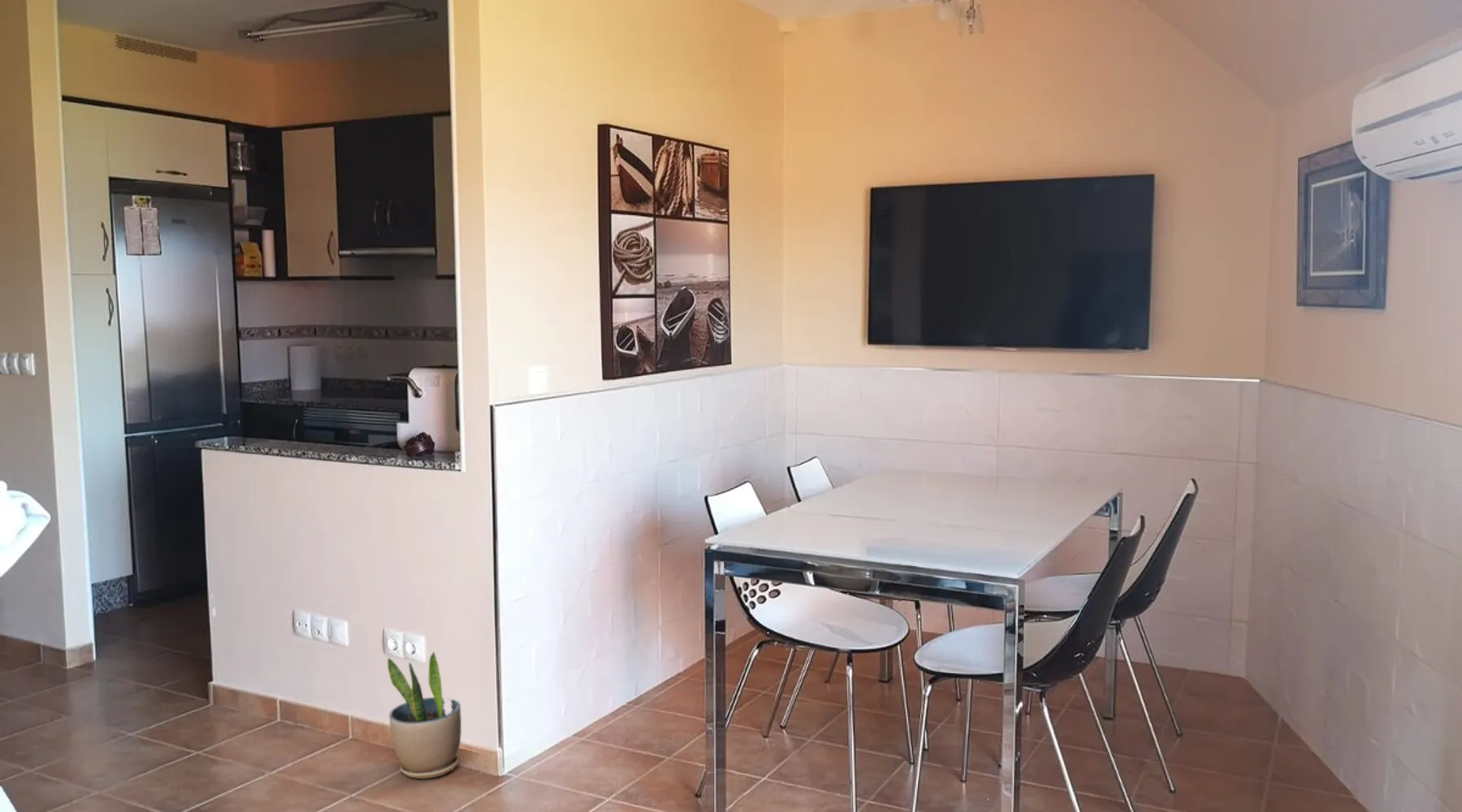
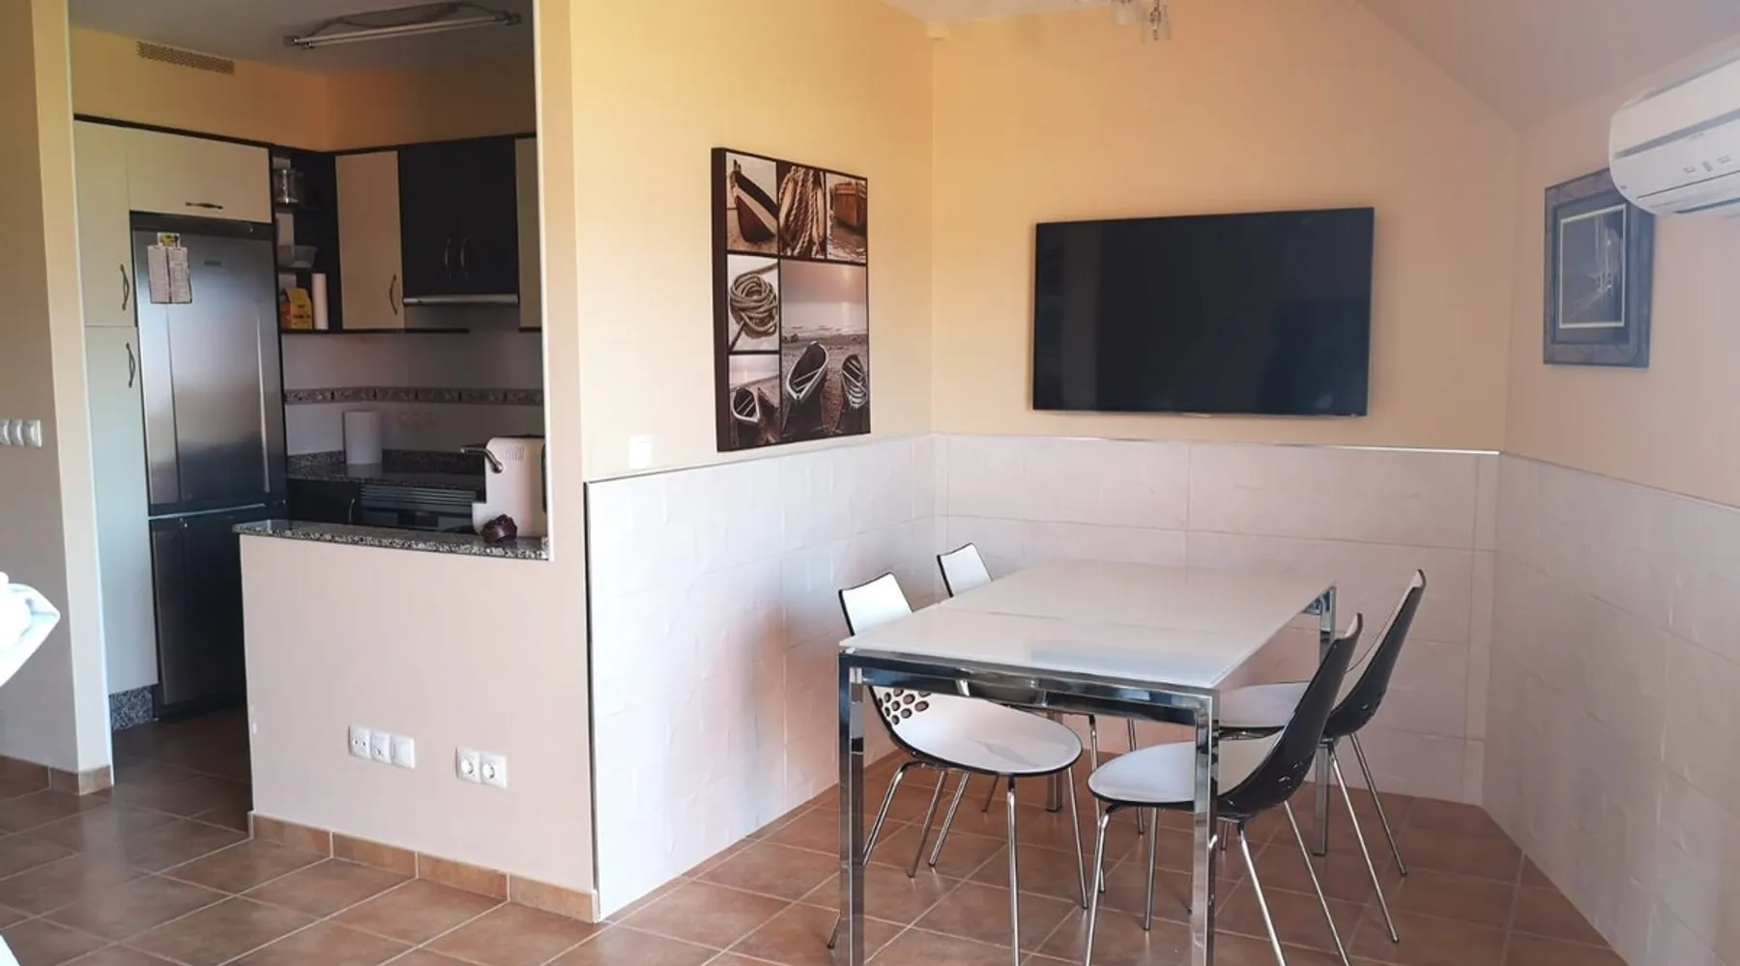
- potted plant [387,650,462,780]
